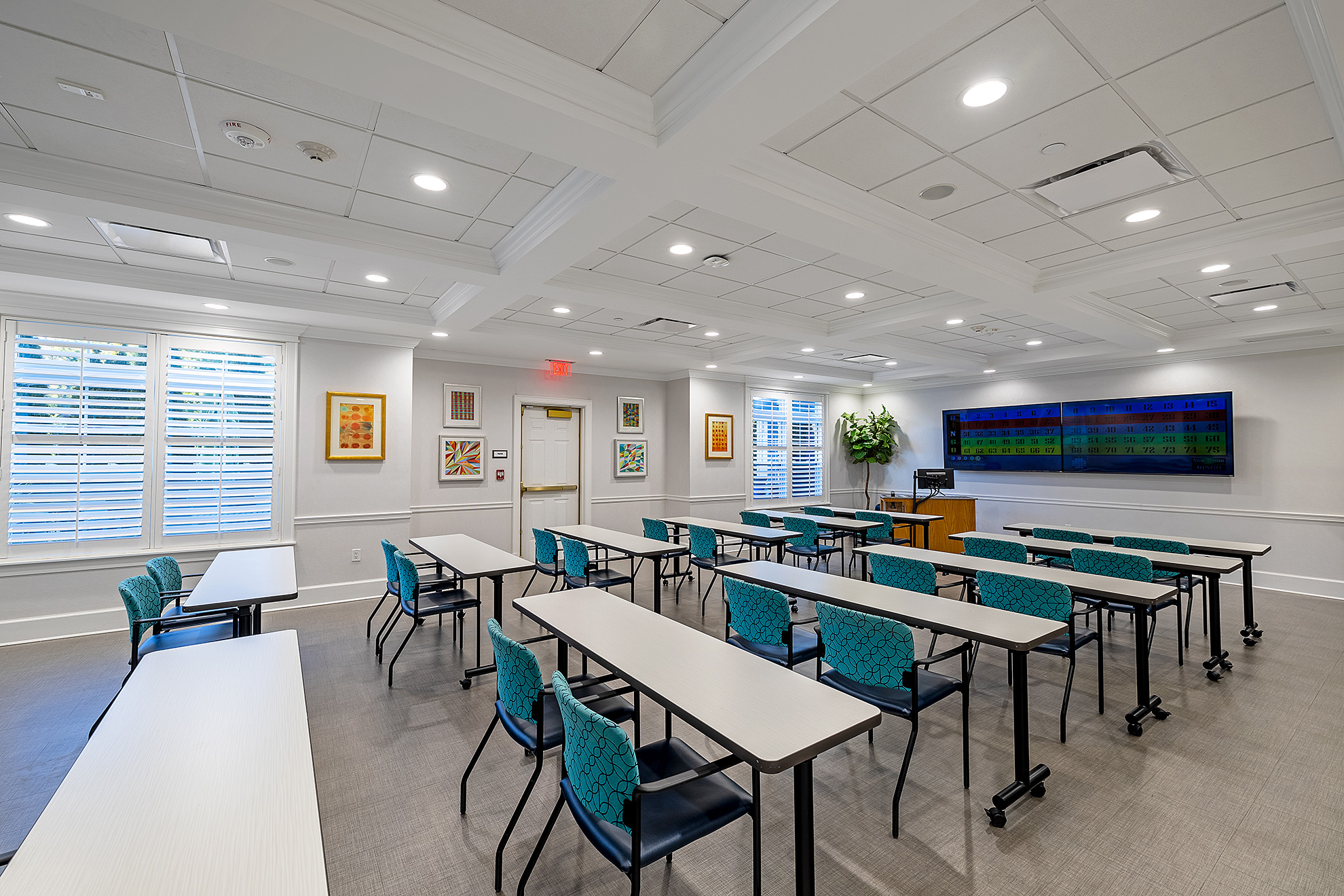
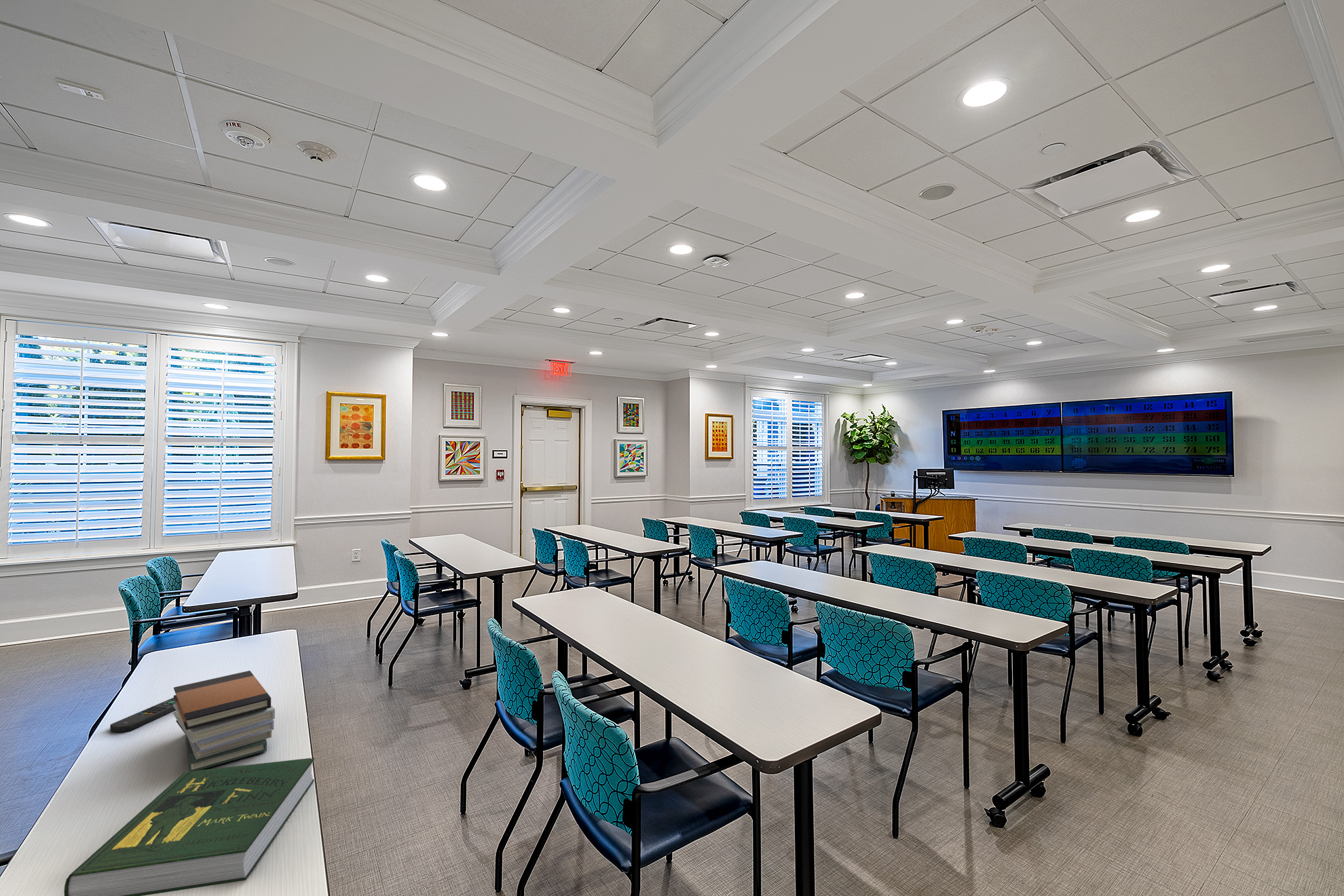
+ book stack [172,670,276,771]
+ remote control [109,697,176,733]
+ book [63,757,315,896]
